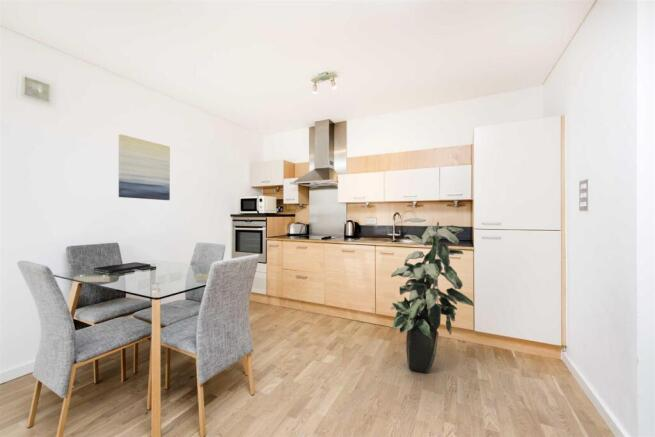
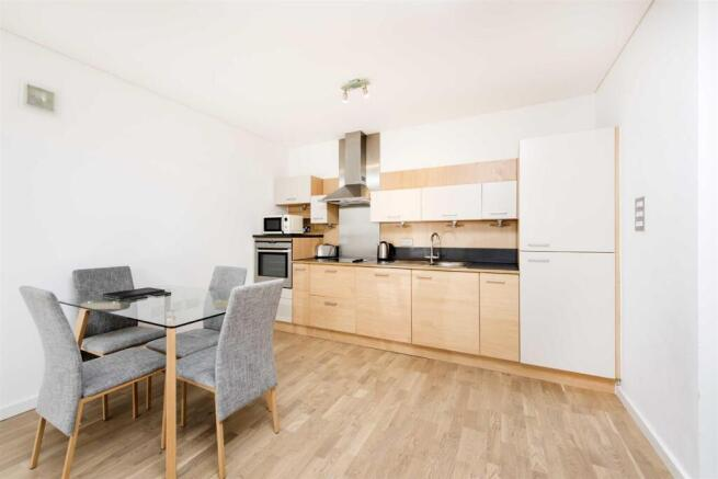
- wall art [118,133,171,201]
- indoor plant [390,217,475,374]
